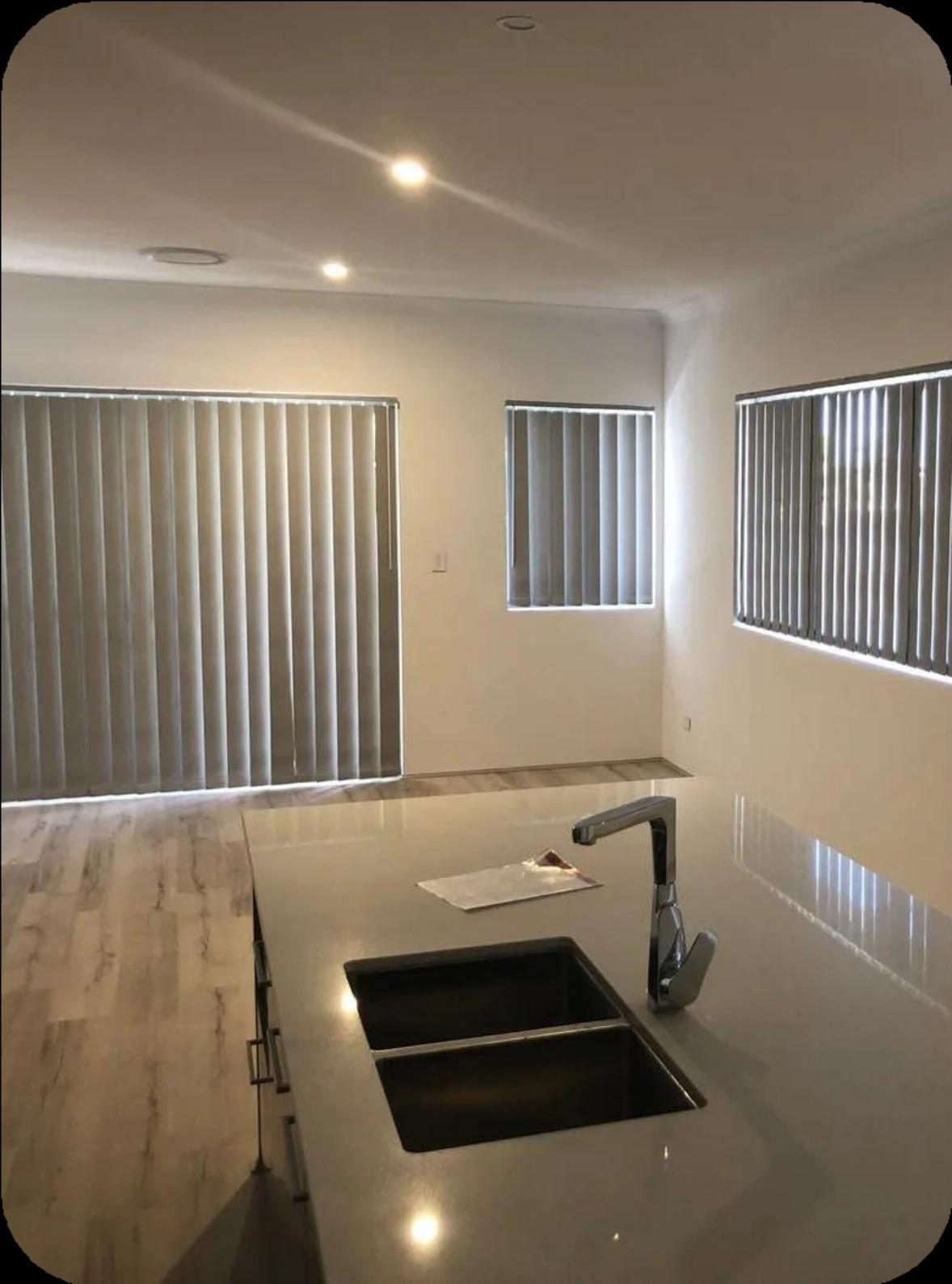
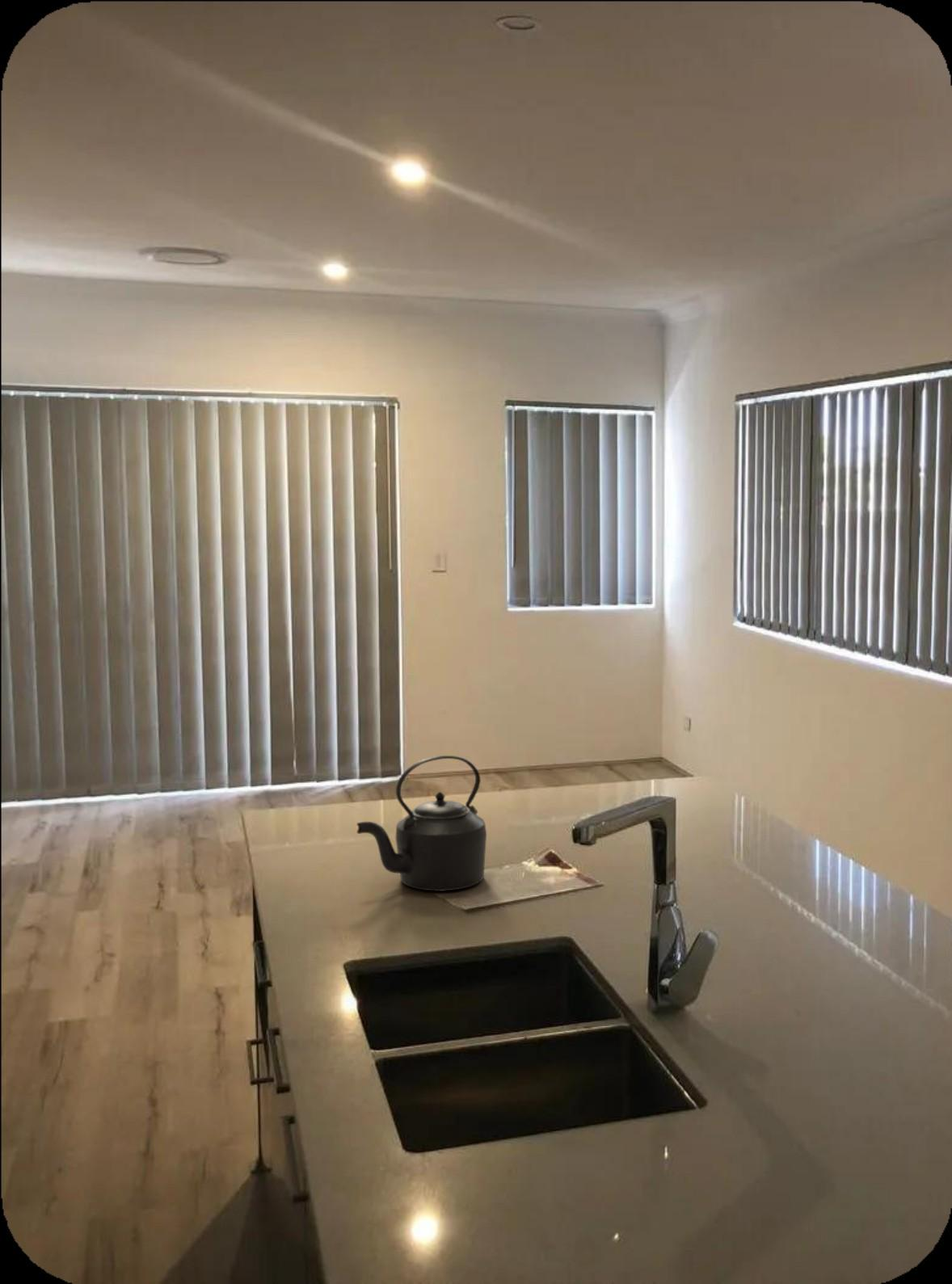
+ kettle [356,755,487,892]
